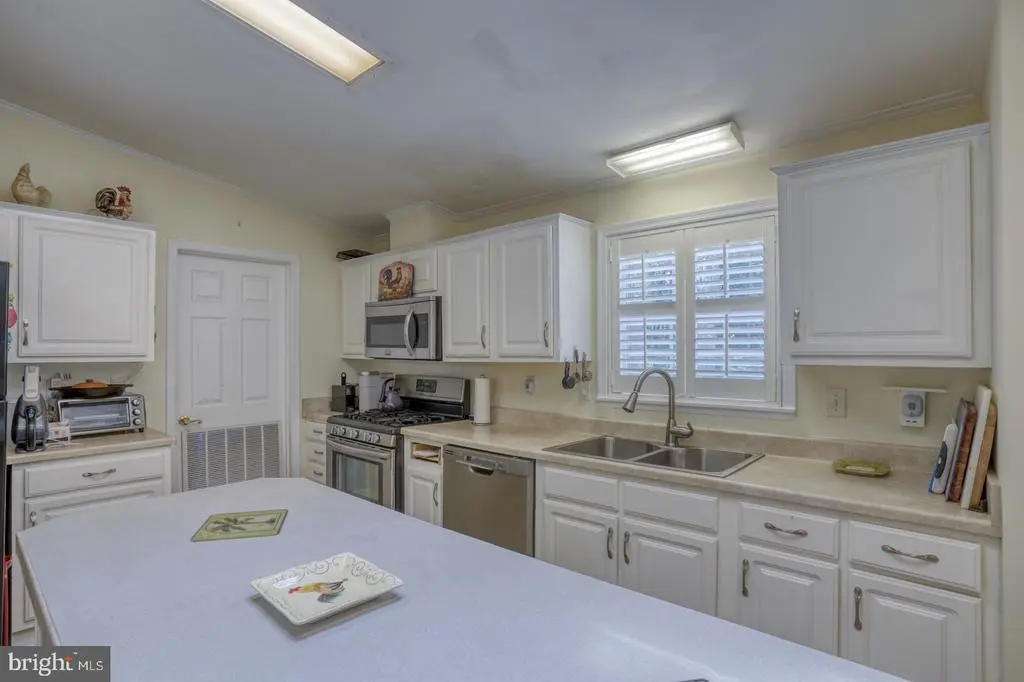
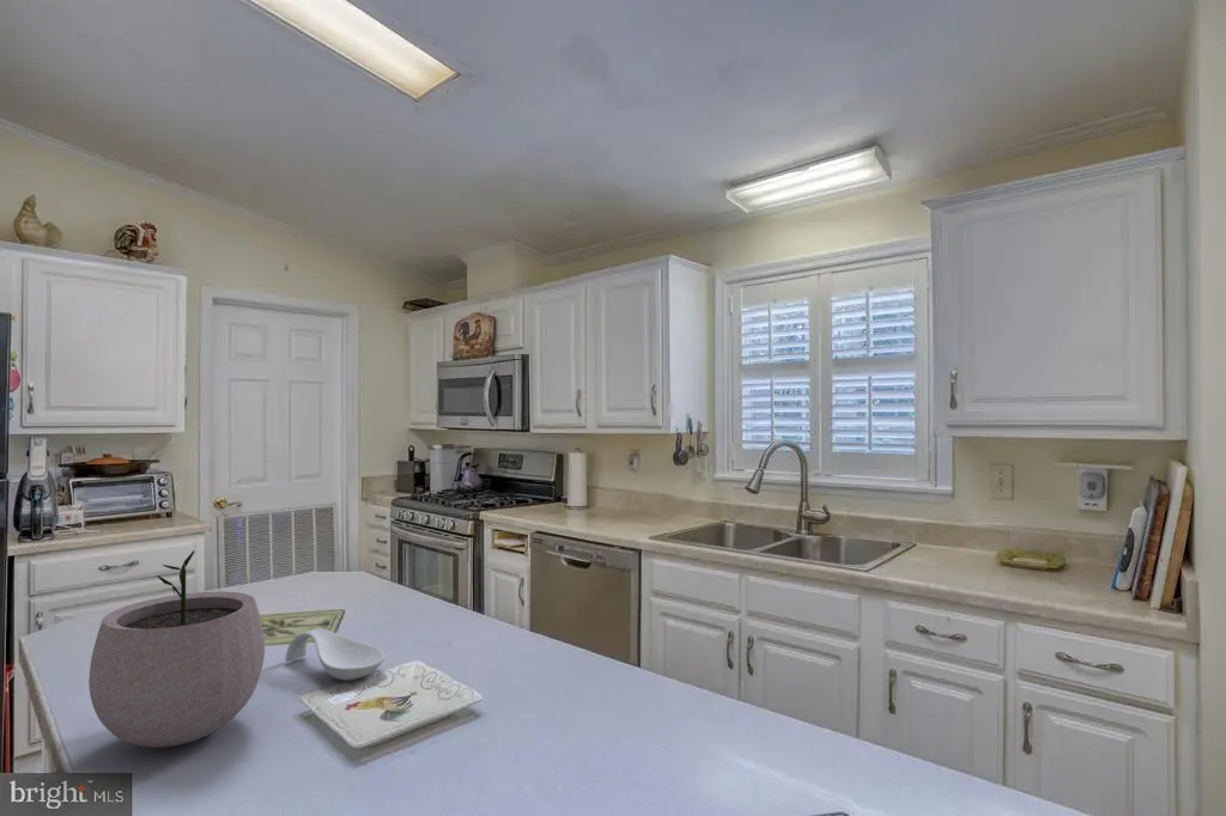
+ plant pot [87,549,266,749]
+ spoon rest [284,627,386,682]
